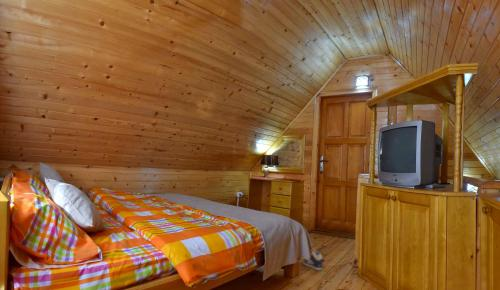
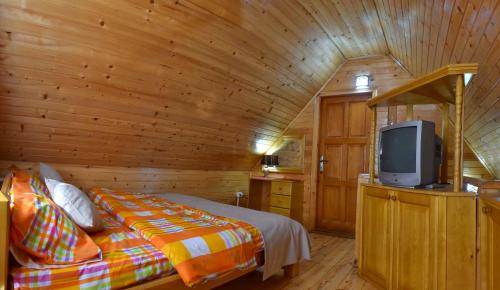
- sneaker [302,248,325,271]
